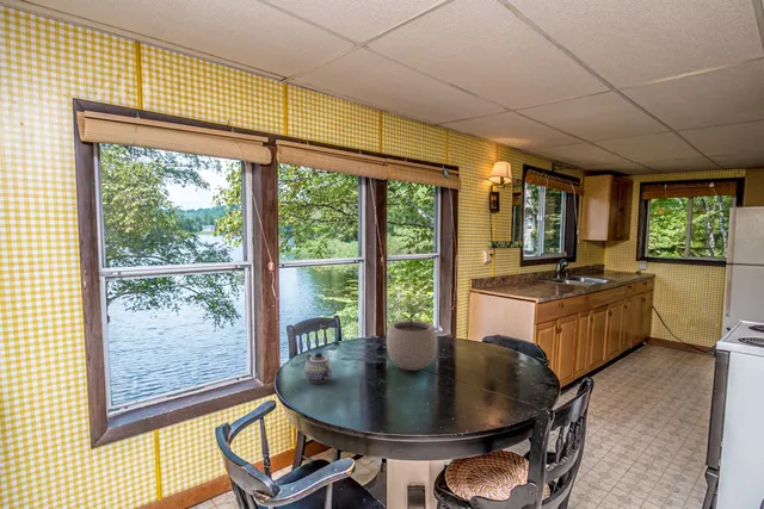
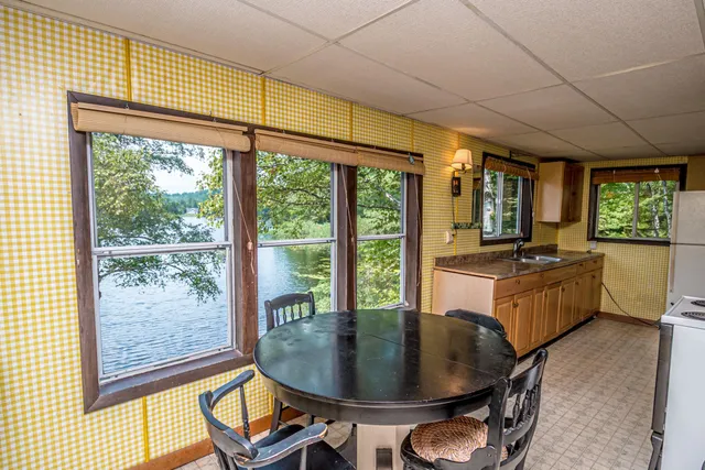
- plant pot [386,306,438,372]
- teapot [303,352,333,384]
